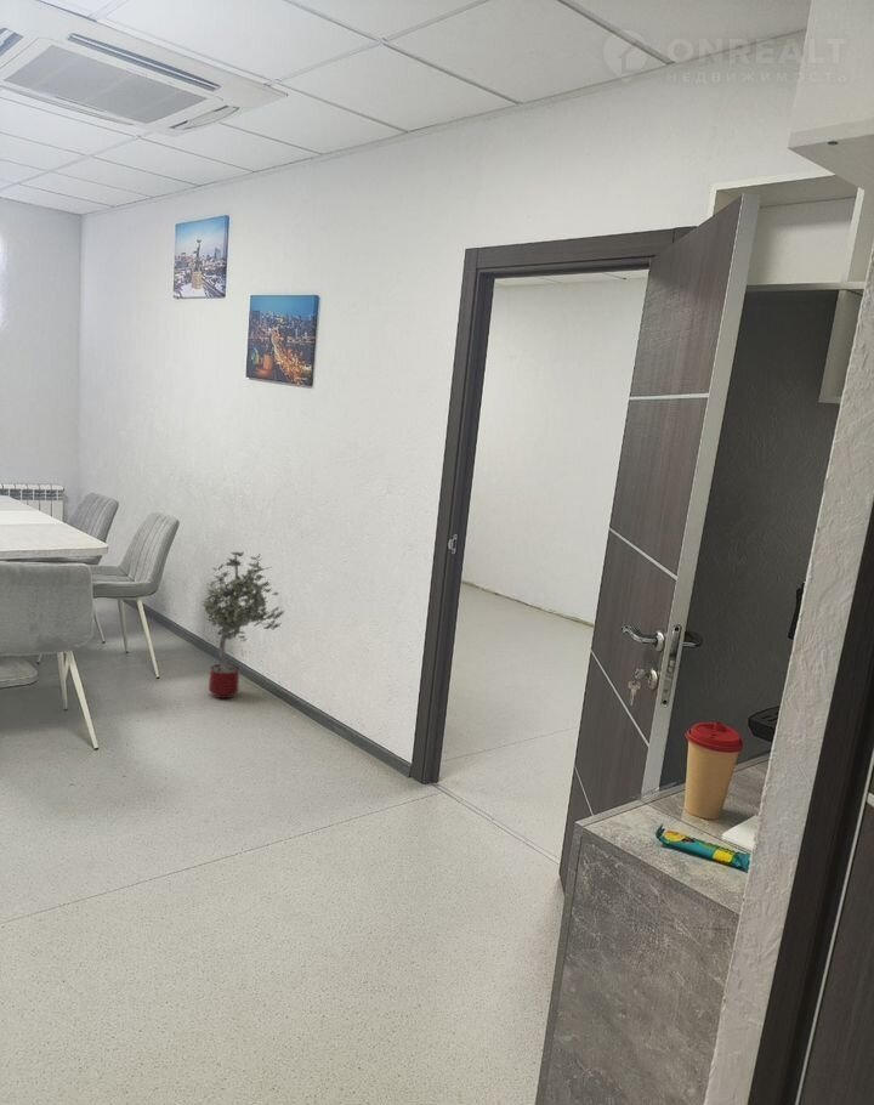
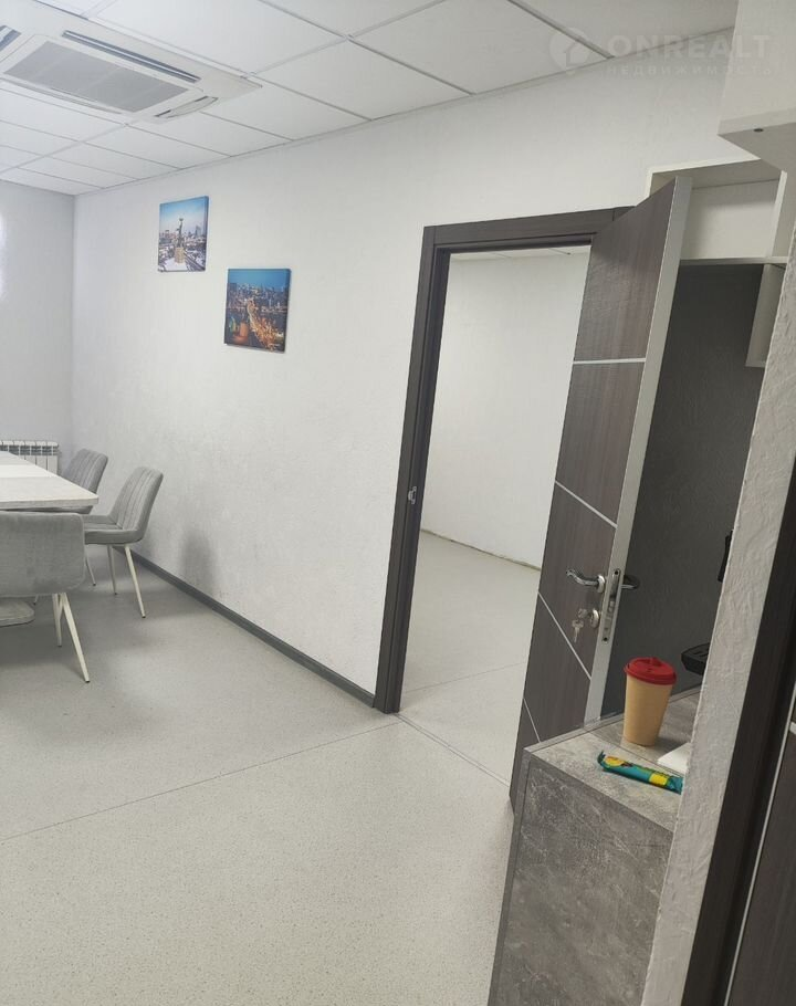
- potted tree [202,551,285,699]
